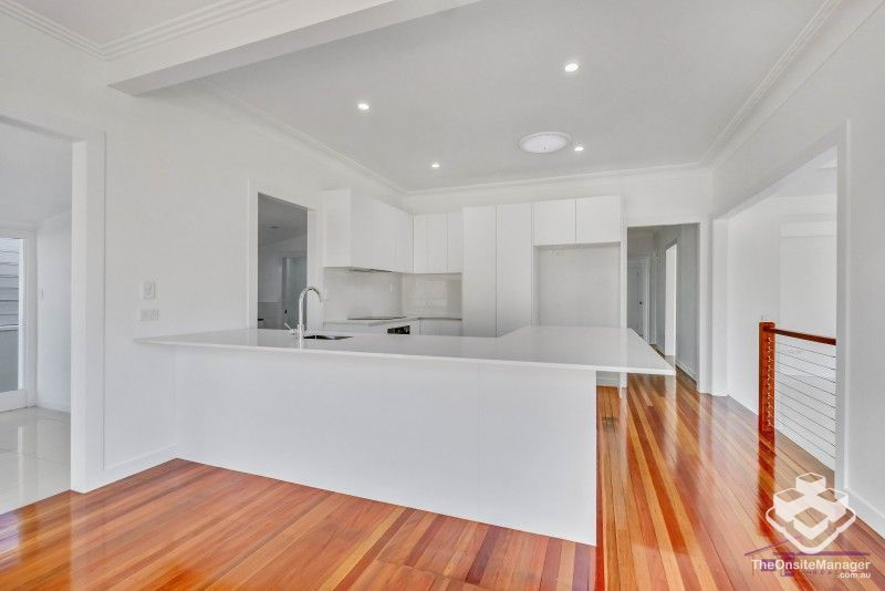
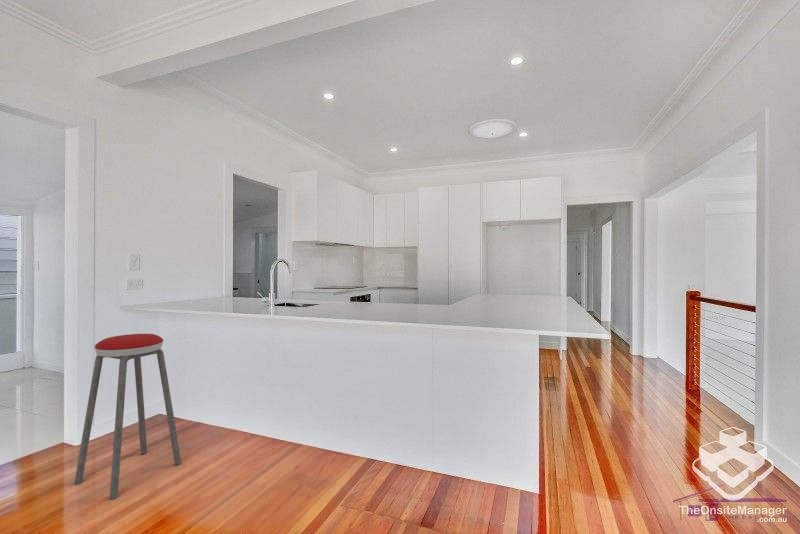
+ music stool [73,333,182,500]
